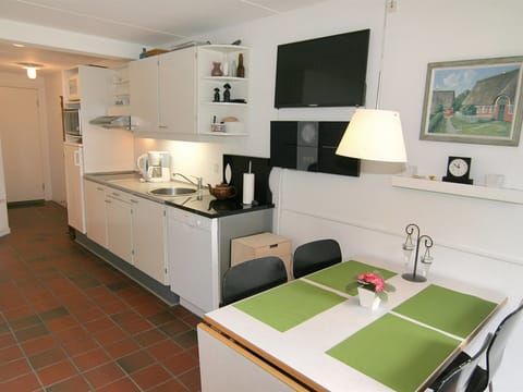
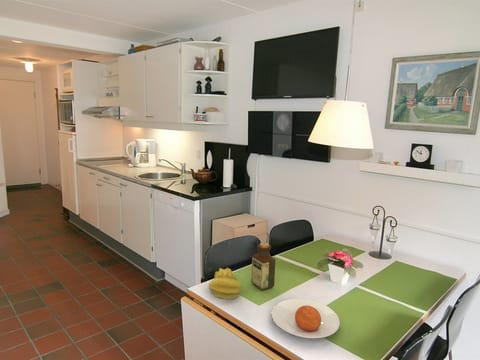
+ bottle [250,242,276,291]
+ plate [270,297,341,339]
+ fruit [208,267,243,300]
